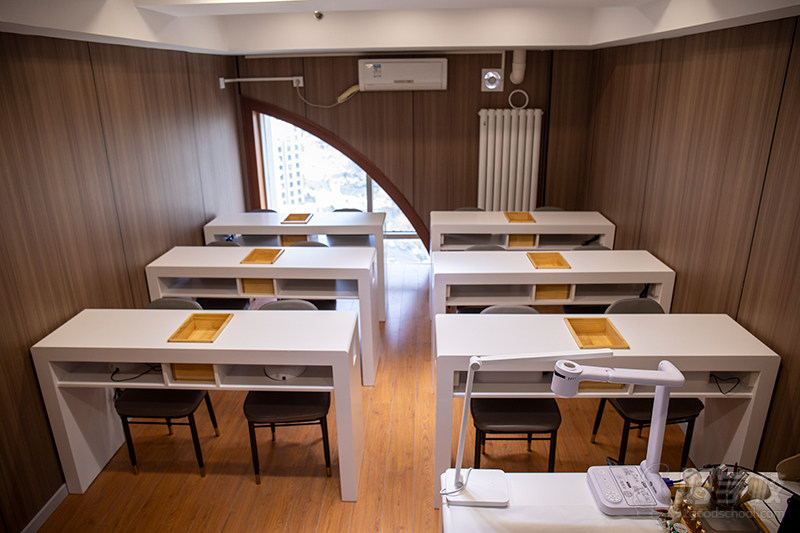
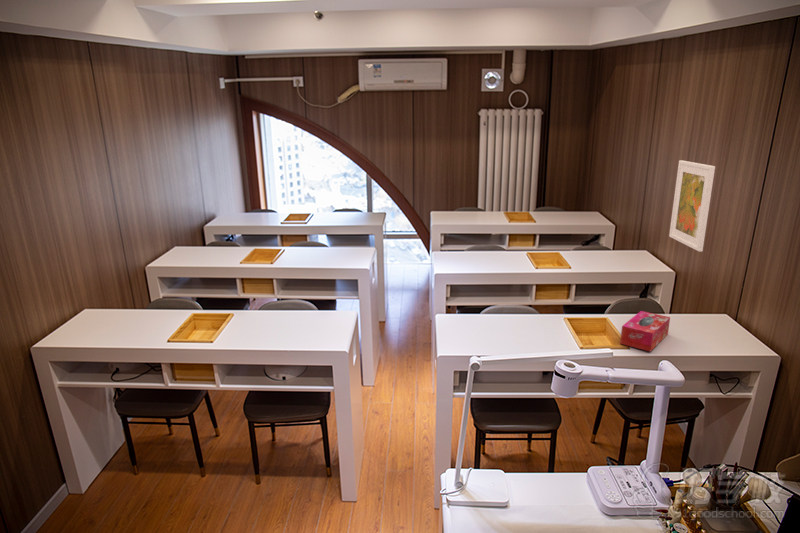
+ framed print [668,159,716,253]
+ tissue box [619,310,671,353]
